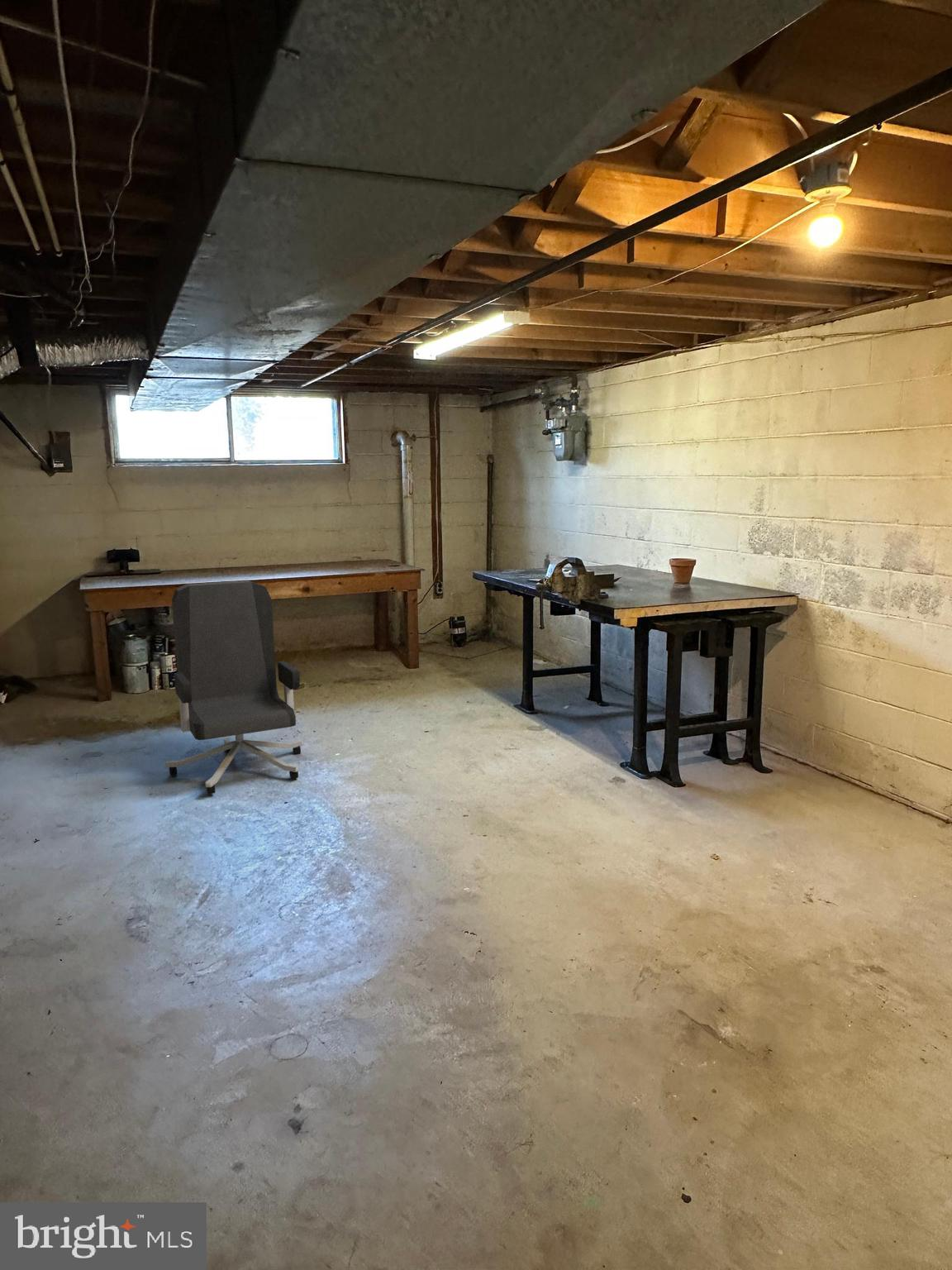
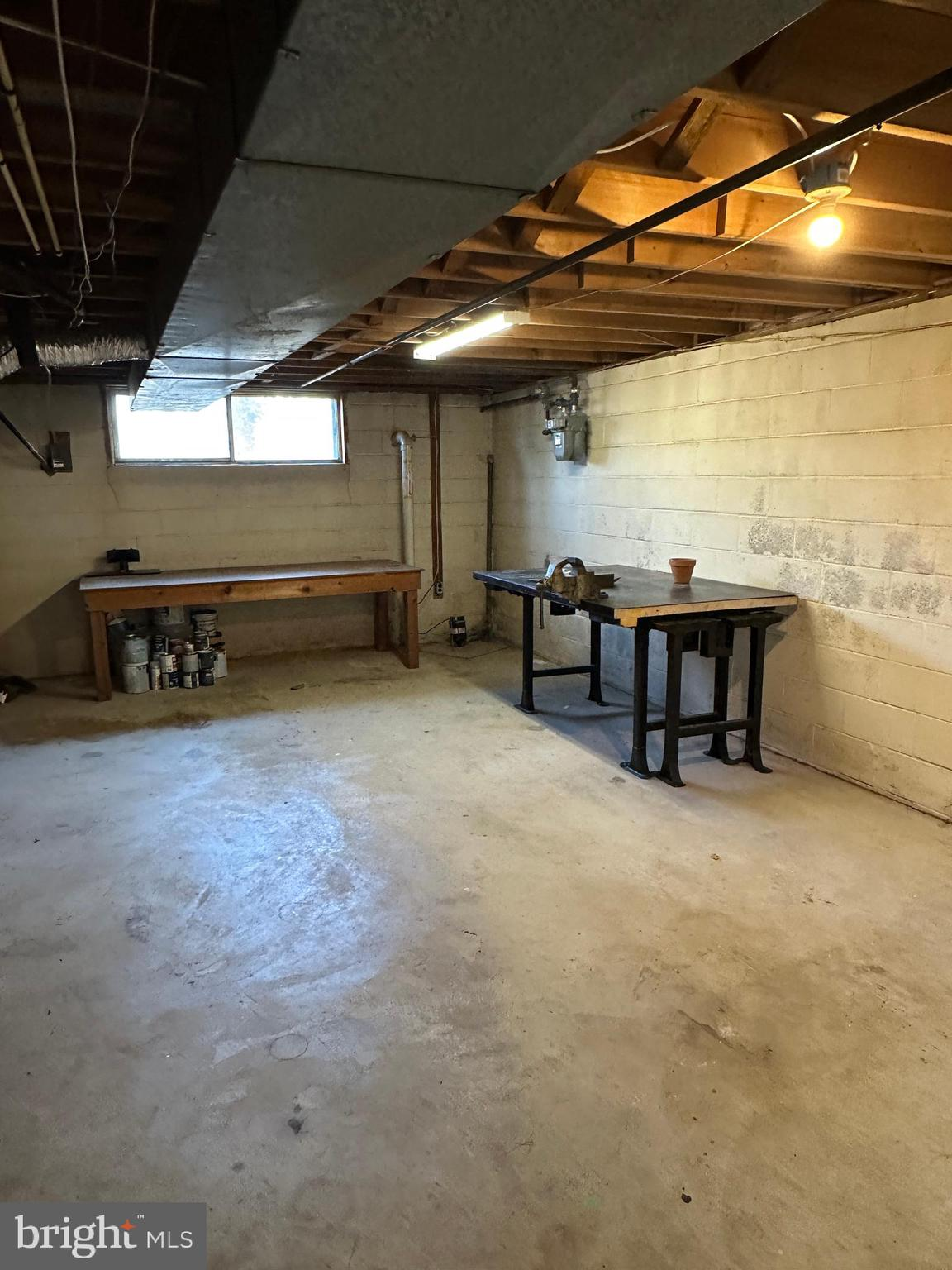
- office chair [165,580,302,795]
